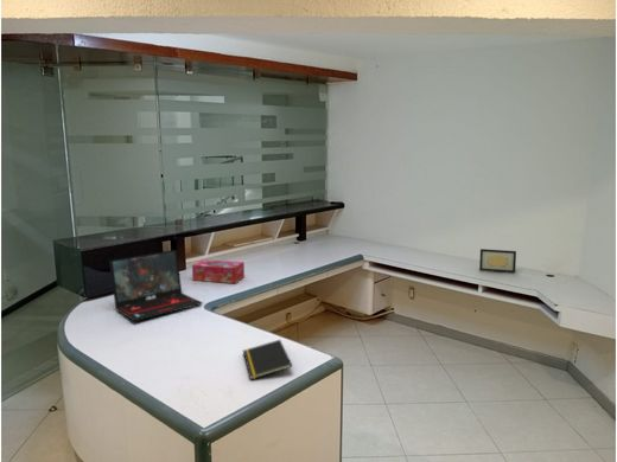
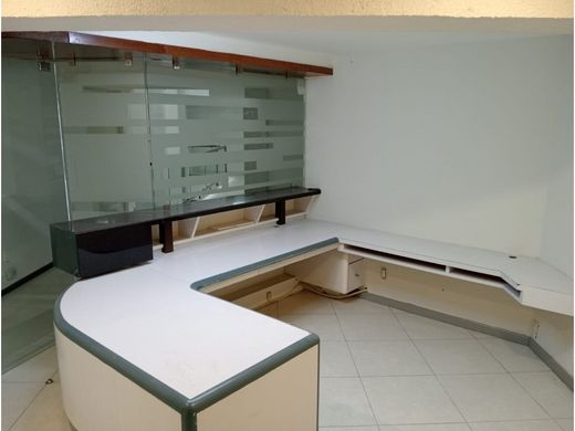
- notepad [242,339,293,380]
- laptop [108,249,204,322]
- picture frame [478,248,517,274]
- tissue box [191,258,246,284]
